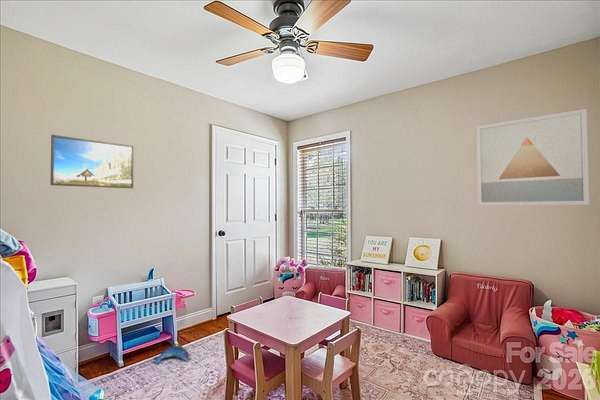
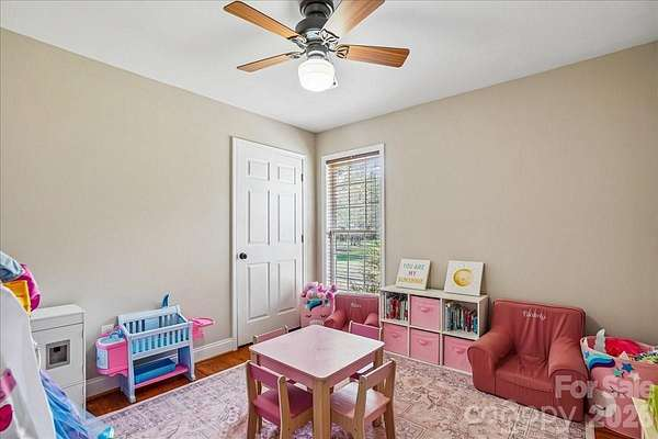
- wall art [475,108,590,206]
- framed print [50,134,134,189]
- plush toy [152,345,190,365]
